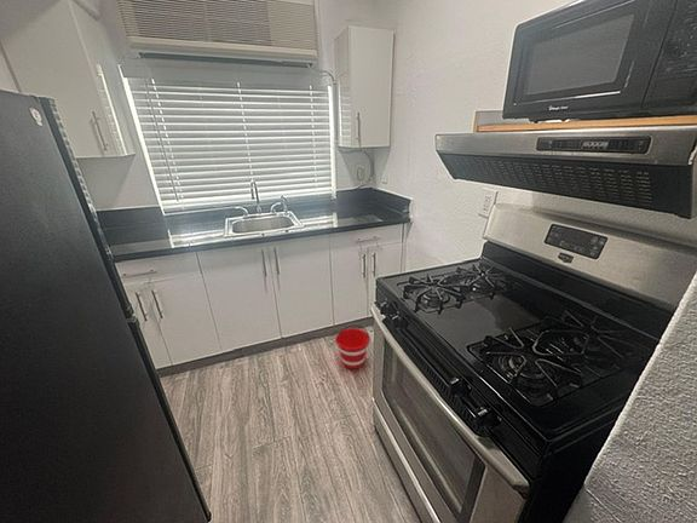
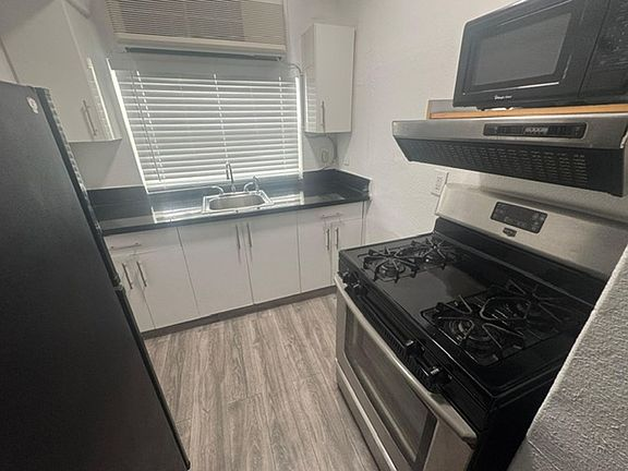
- bucket [334,324,371,370]
